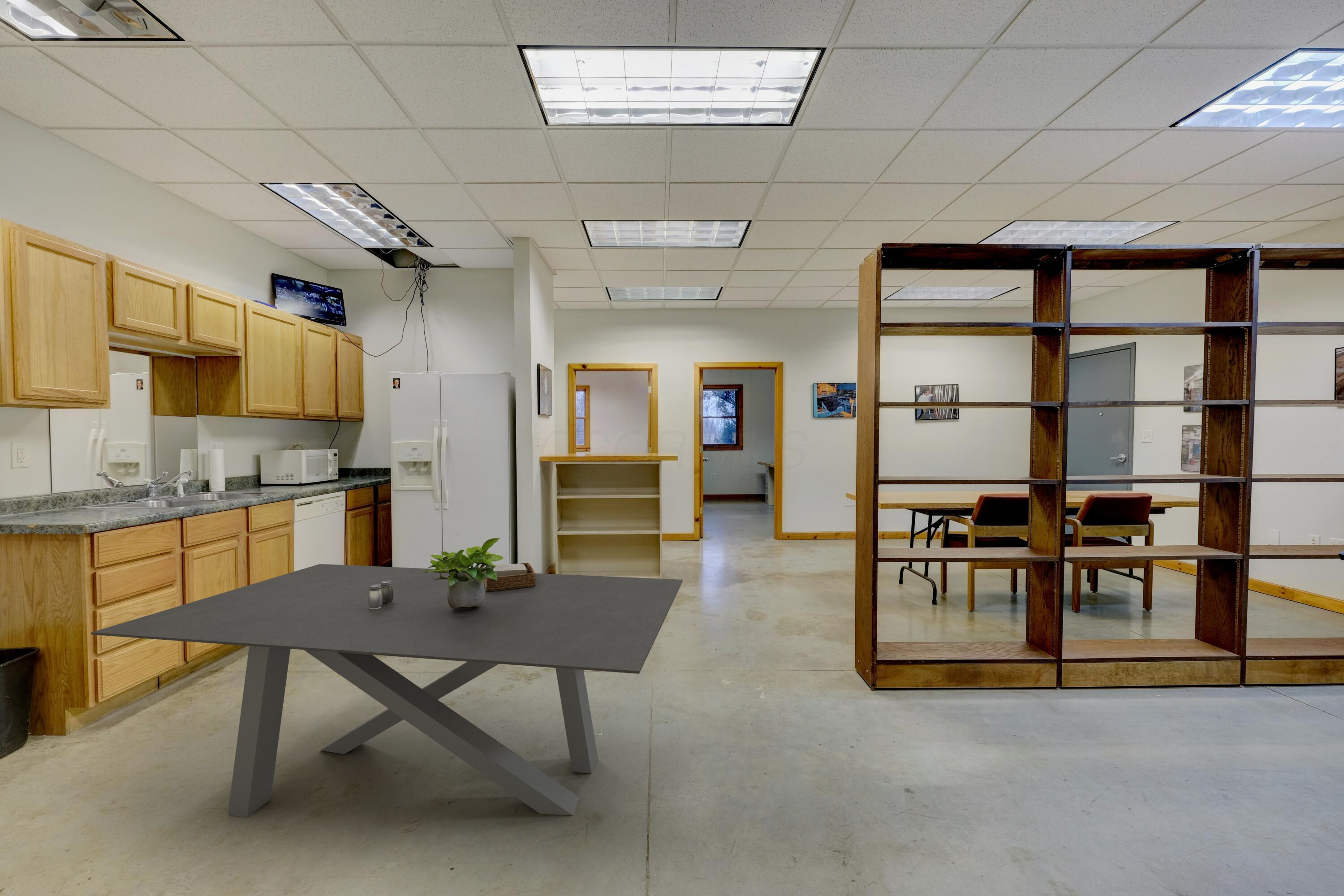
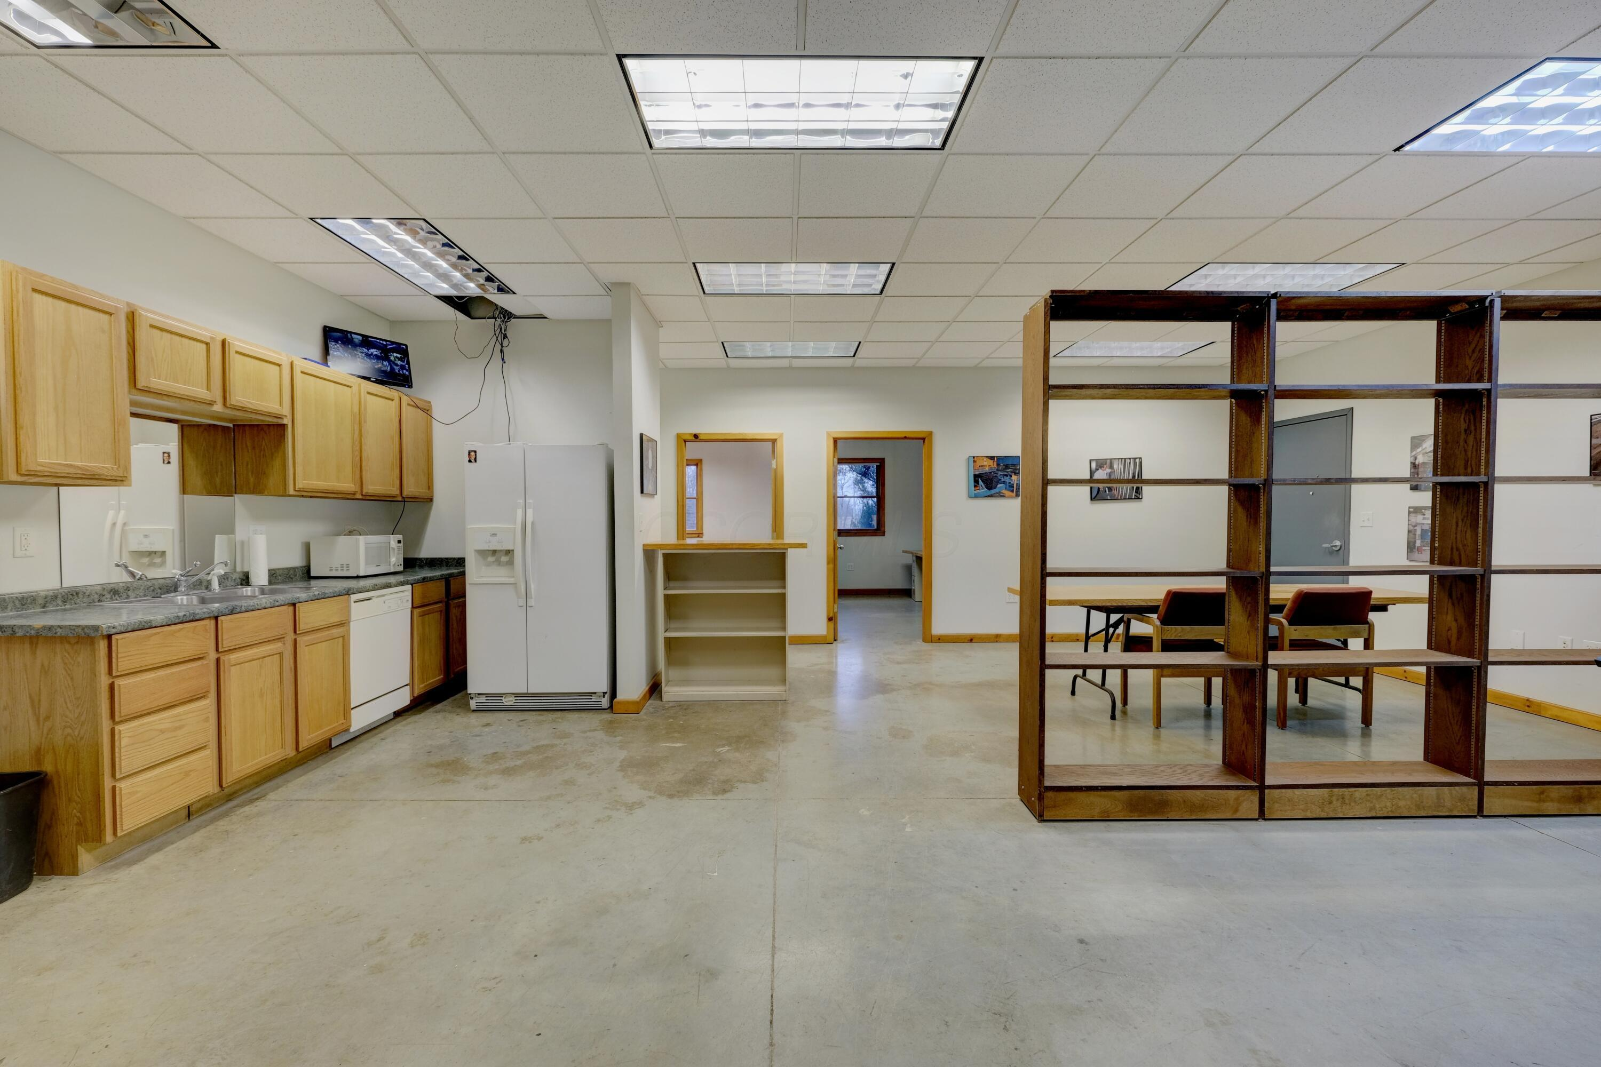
- dining table [91,564,683,818]
- potted plant [423,537,504,609]
- napkin holder [483,562,535,592]
- salt and pepper shaker [368,581,393,609]
